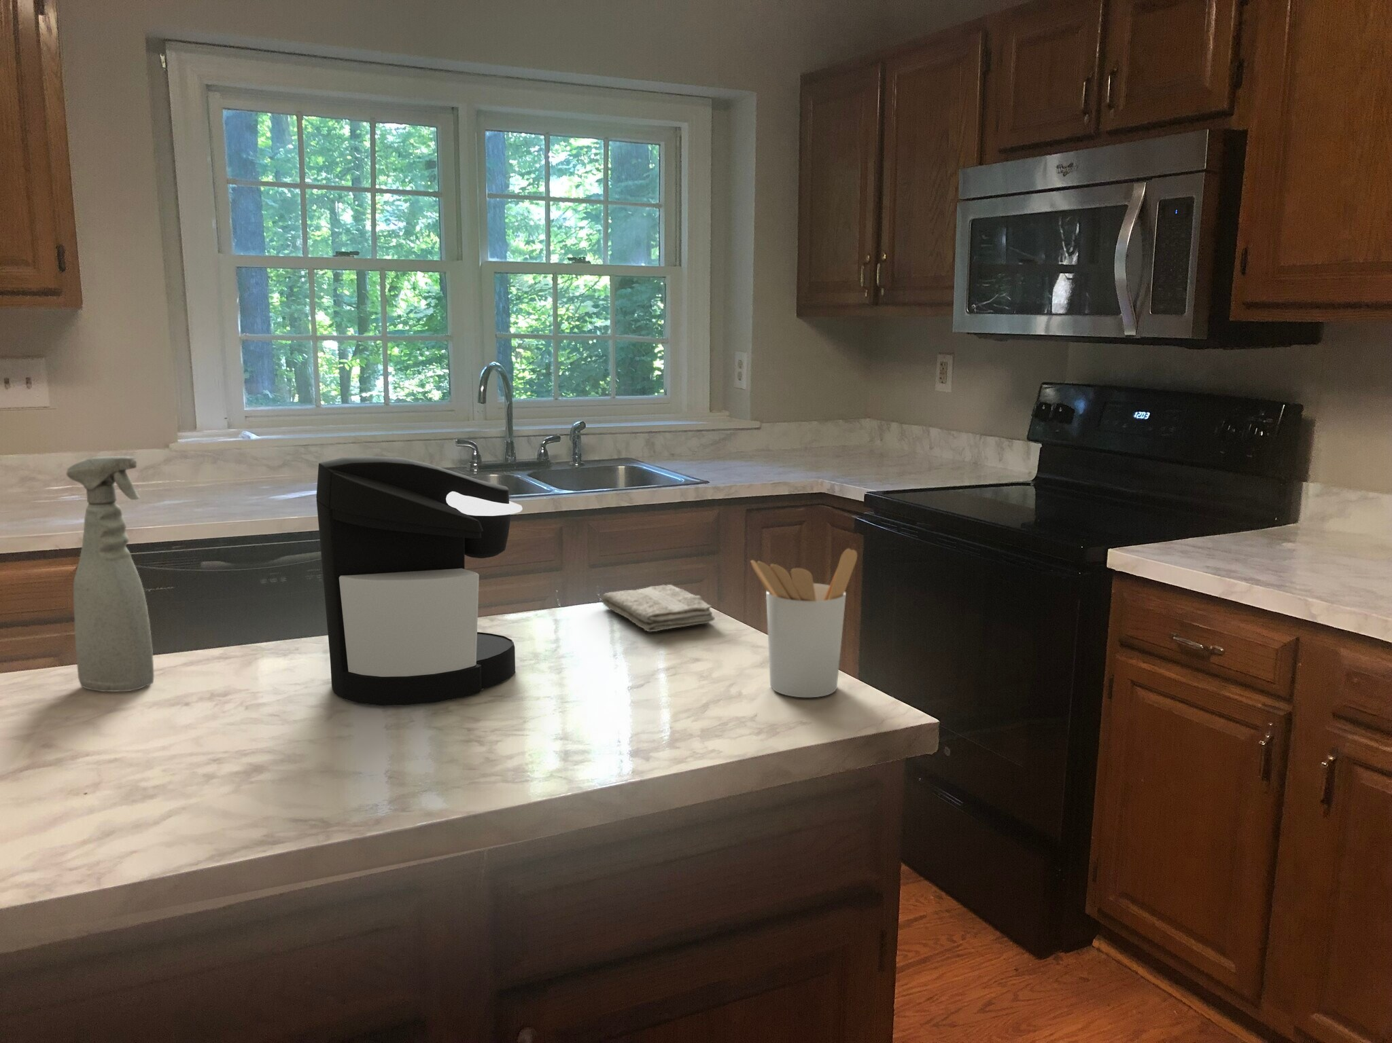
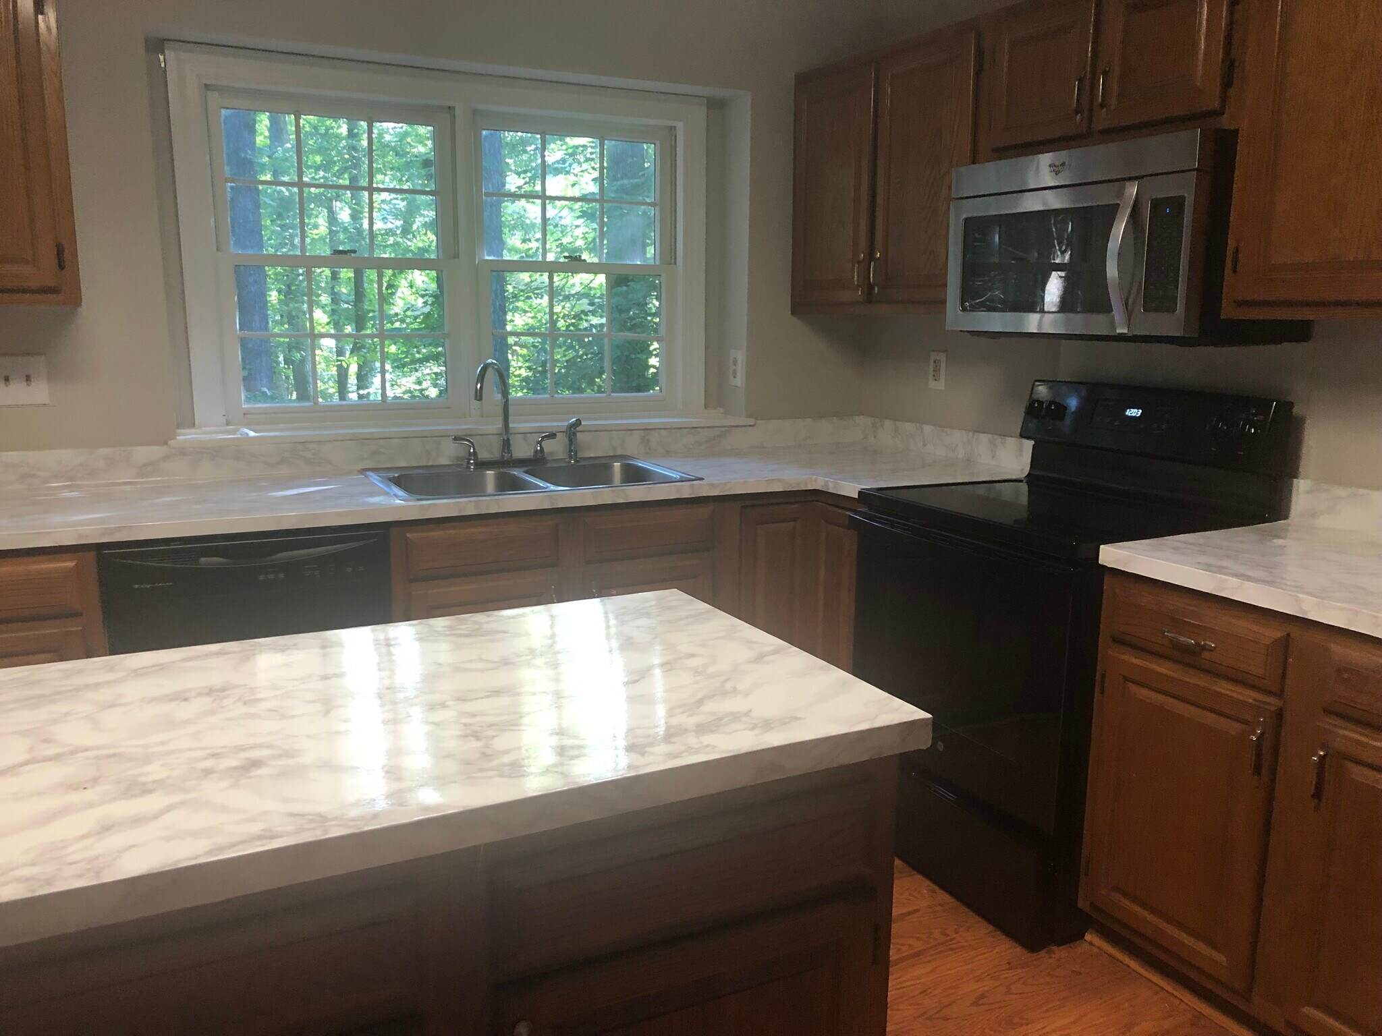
- spray bottle [66,456,155,692]
- utensil holder [750,548,858,698]
- coffee maker [316,456,523,707]
- washcloth [601,584,716,632]
